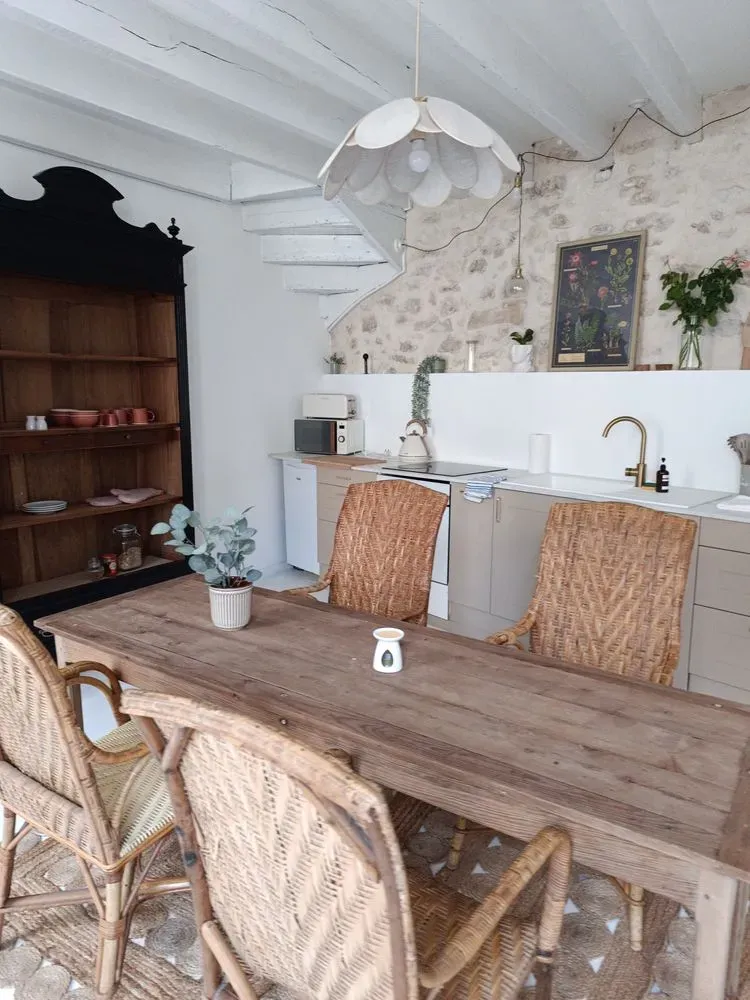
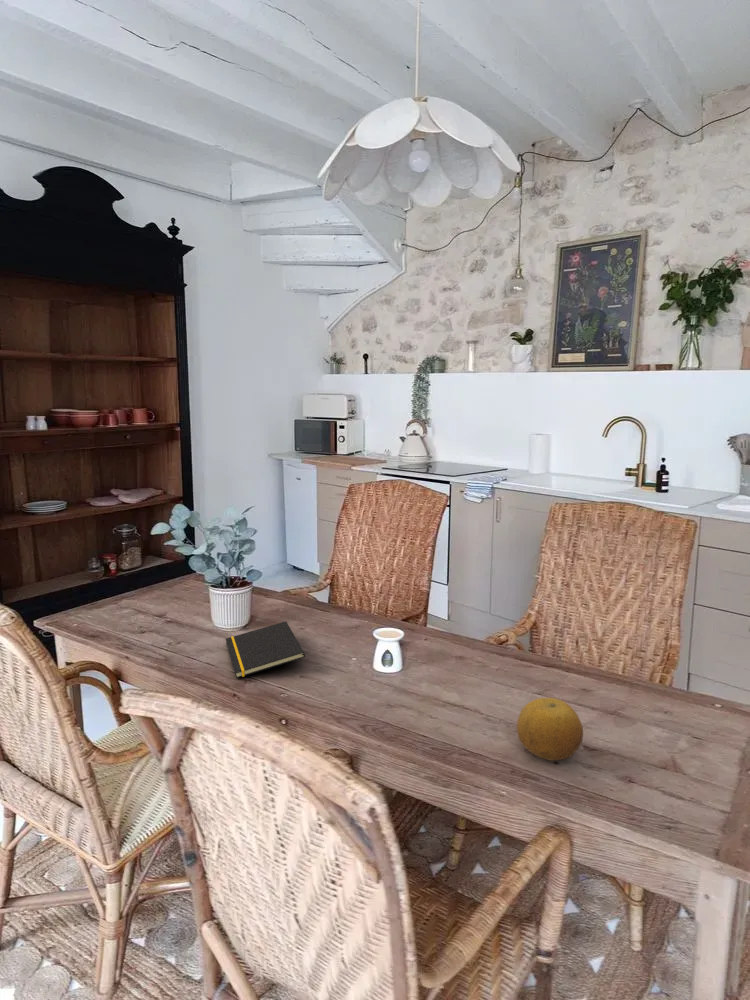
+ fruit [516,697,584,762]
+ notepad [225,620,306,679]
